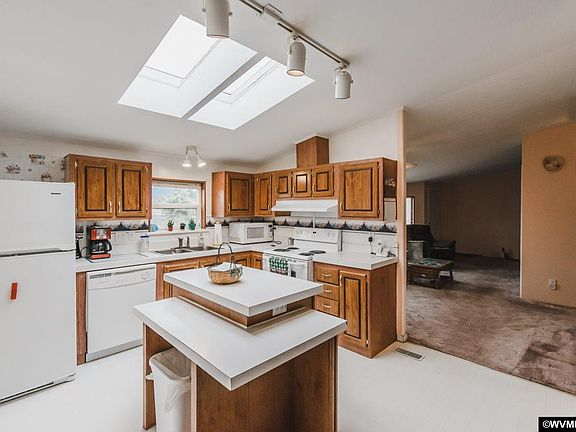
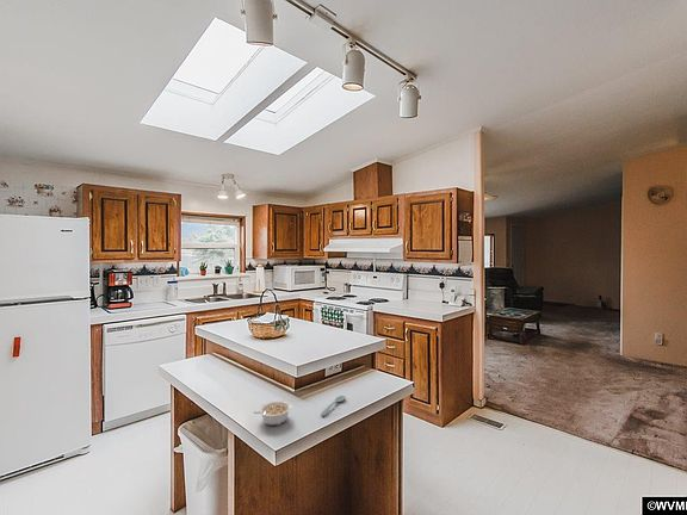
+ spoon [320,395,347,417]
+ legume [253,399,293,427]
